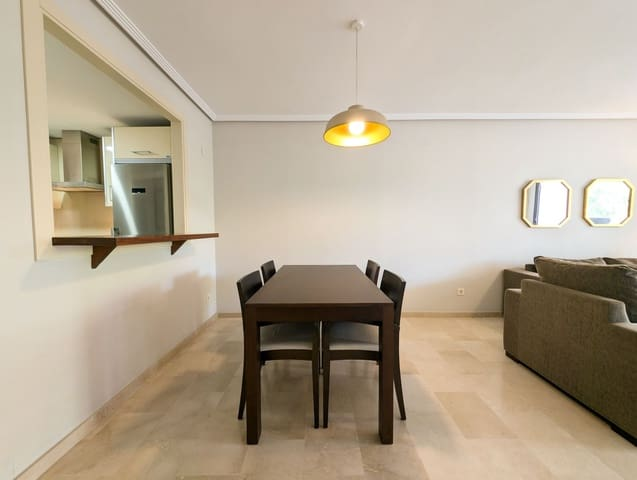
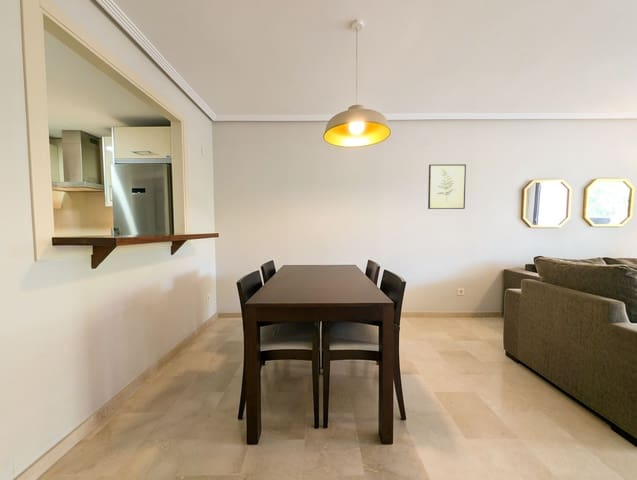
+ wall art [427,163,467,210]
